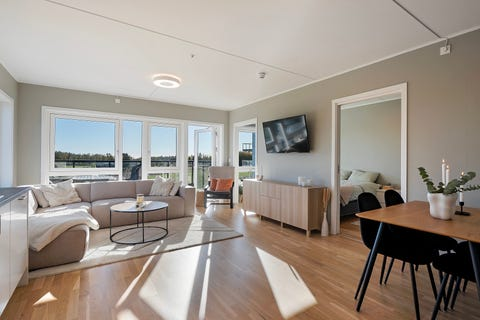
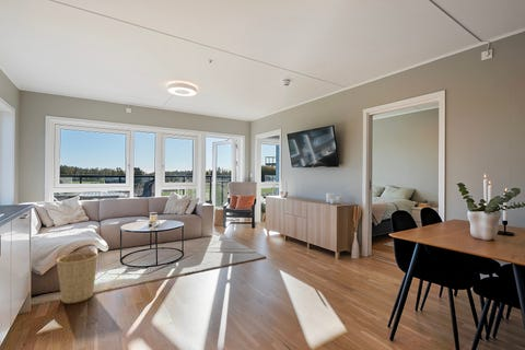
+ basket [56,245,100,304]
